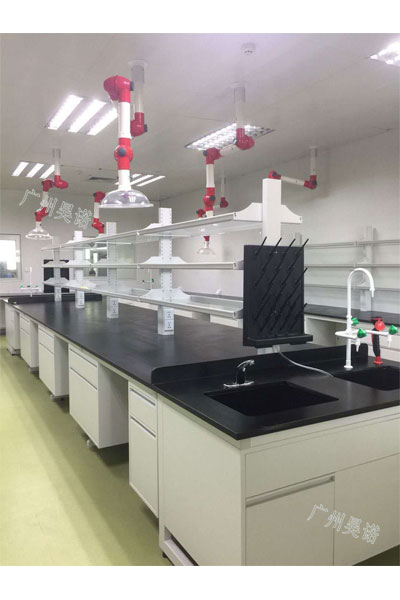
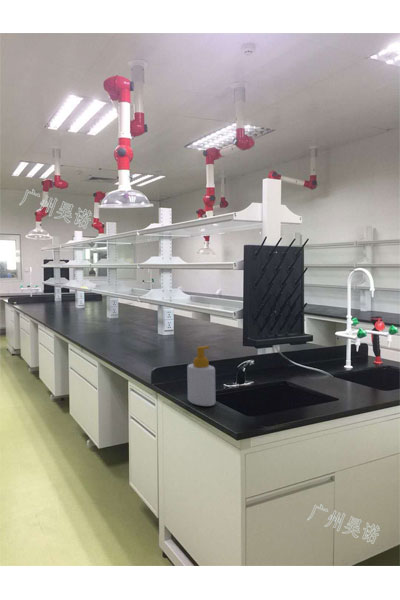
+ soap bottle [186,345,216,407]
